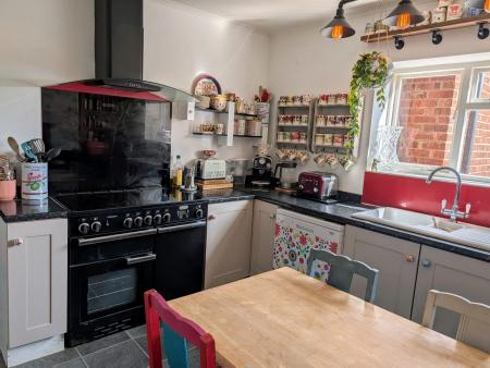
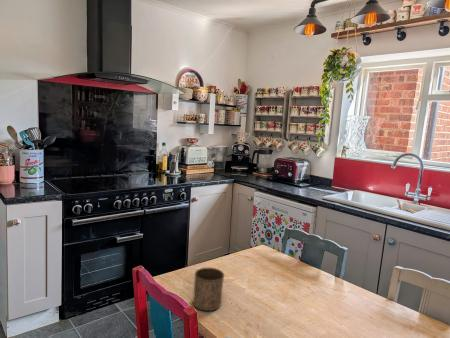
+ cup [192,267,225,312]
